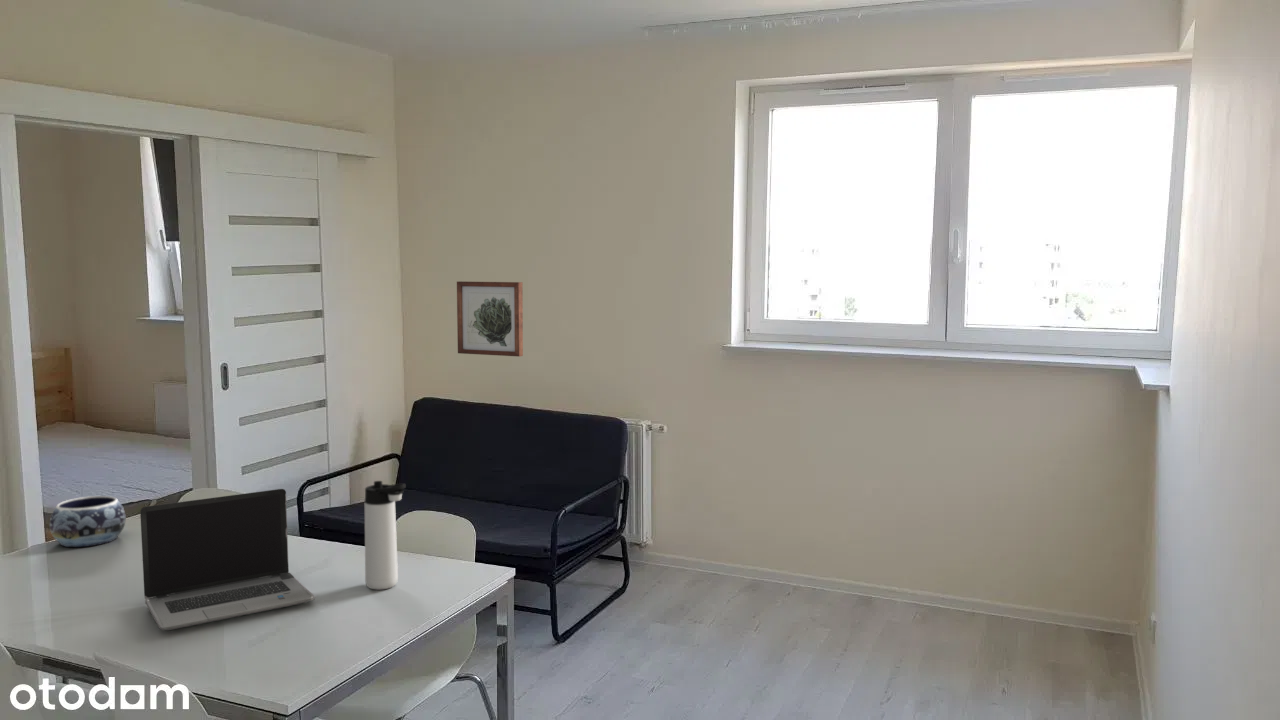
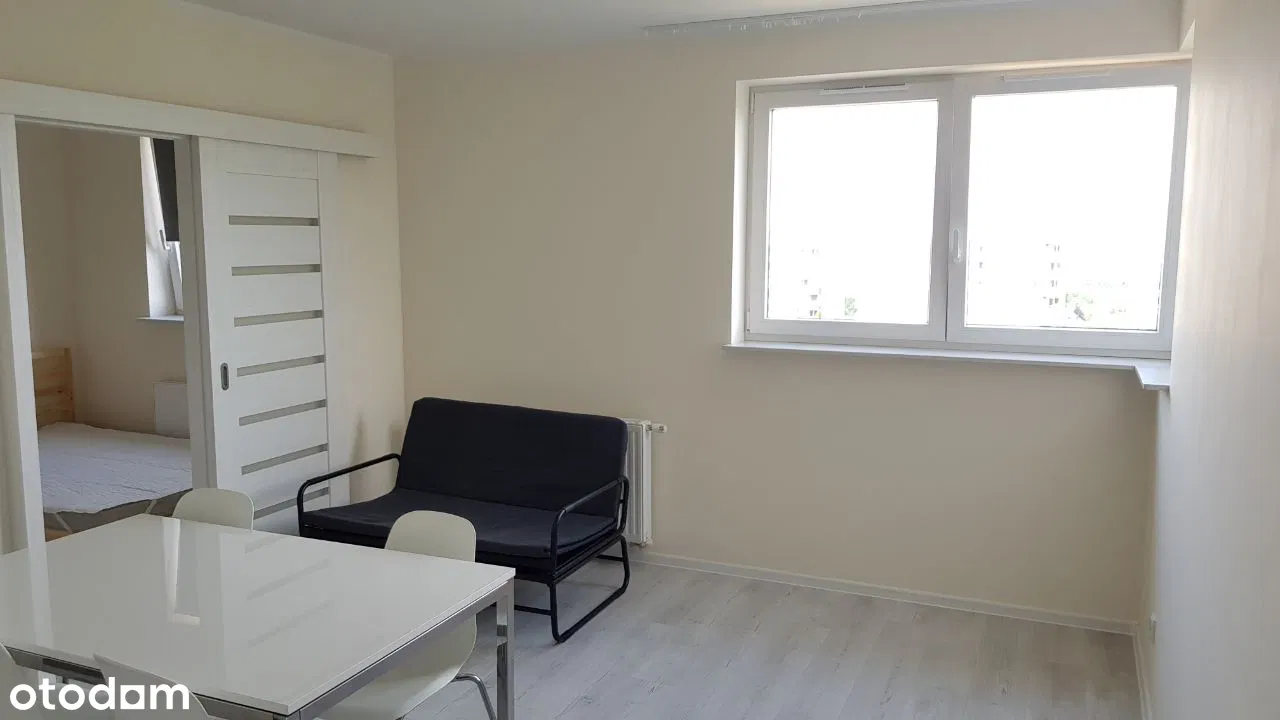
- wall art [456,280,524,357]
- laptop computer [139,488,316,631]
- thermos bottle [364,480,407,591]
- decorative bowl [49,495,127,548]
